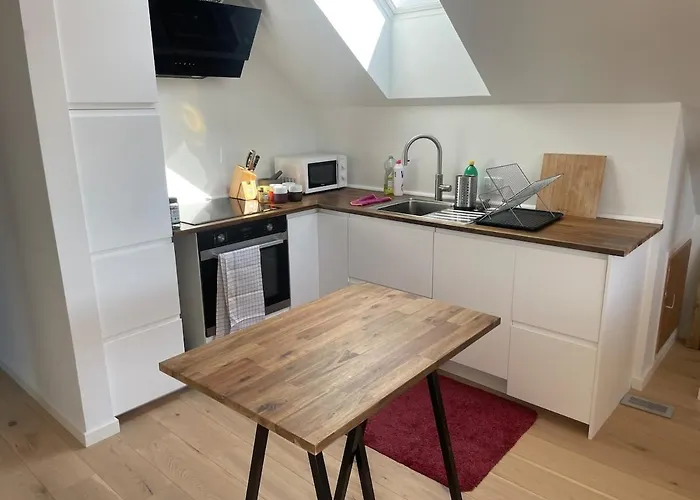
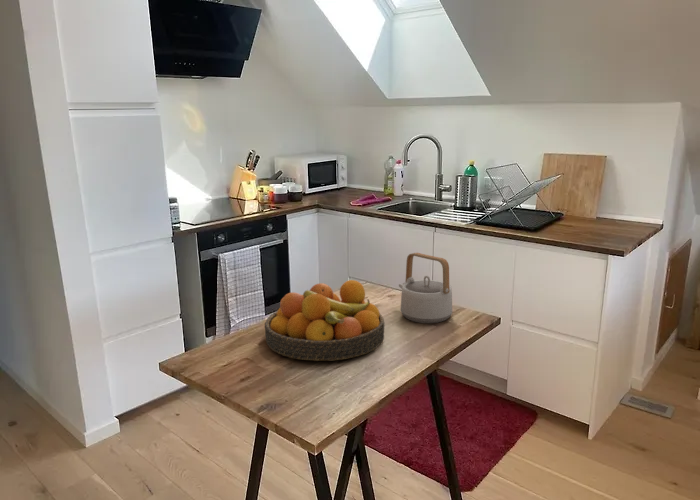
+ teapot [398,252,453,324]
+ fruit bowl [264,279,385,362]
